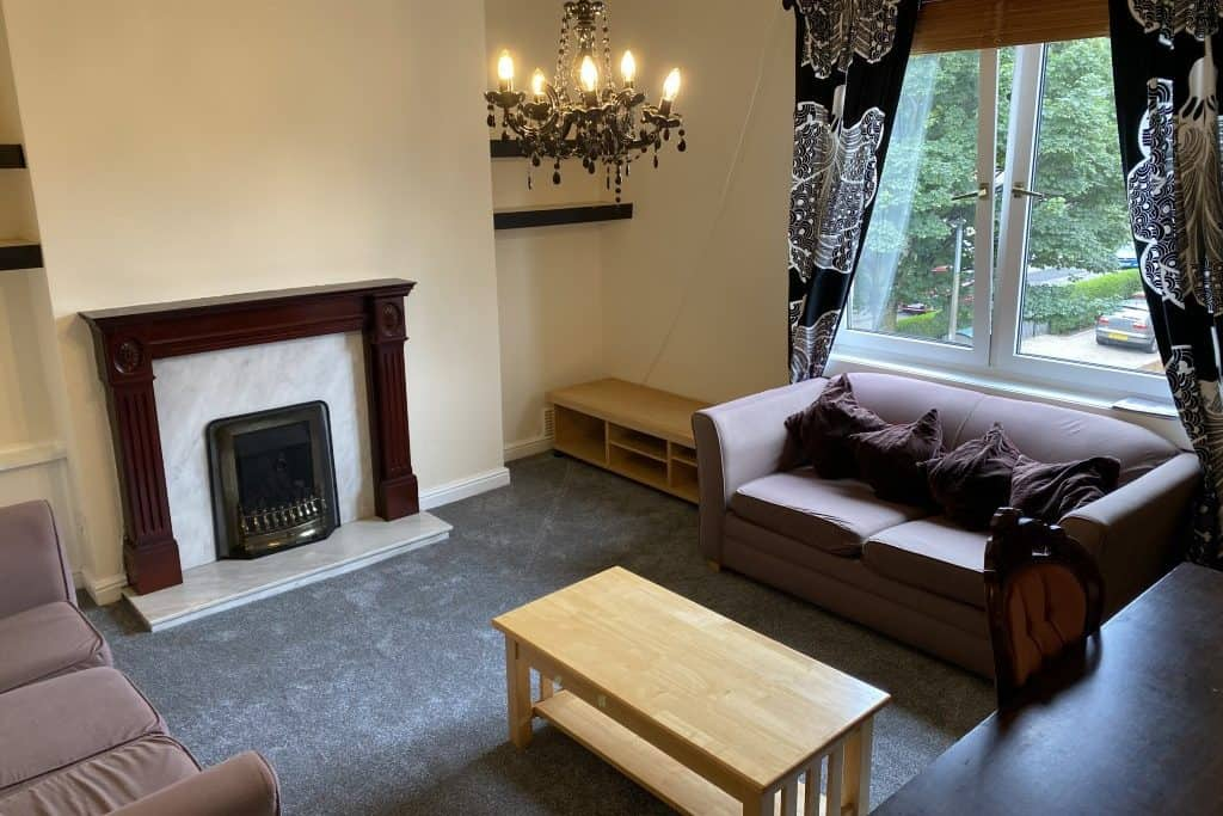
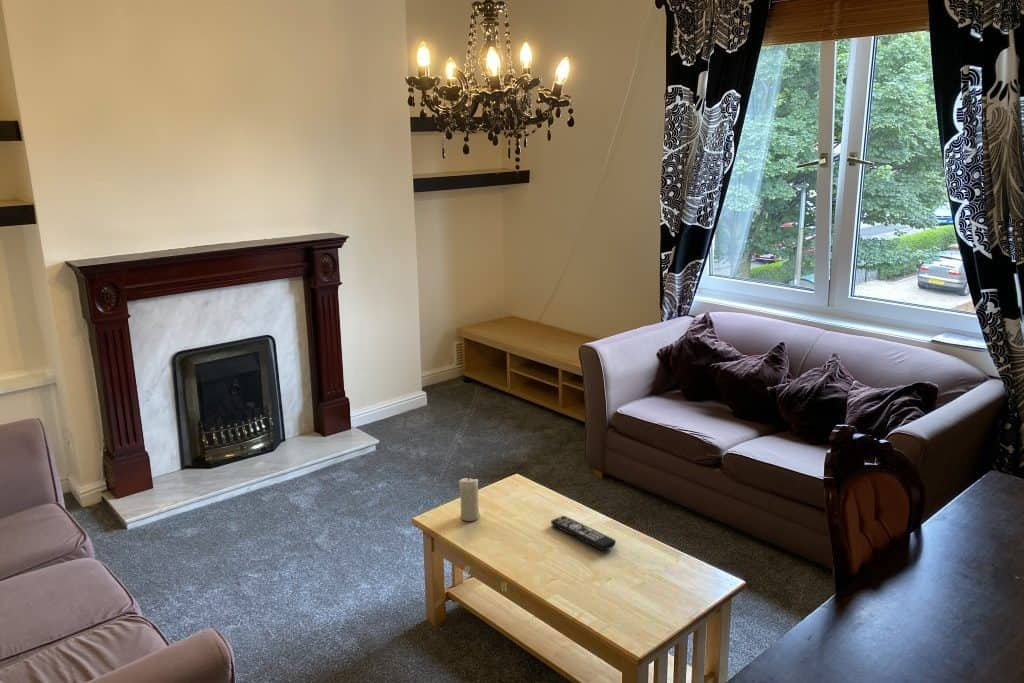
+ remote control [550,515,617,551]
+ candle [458,476,481,522]
